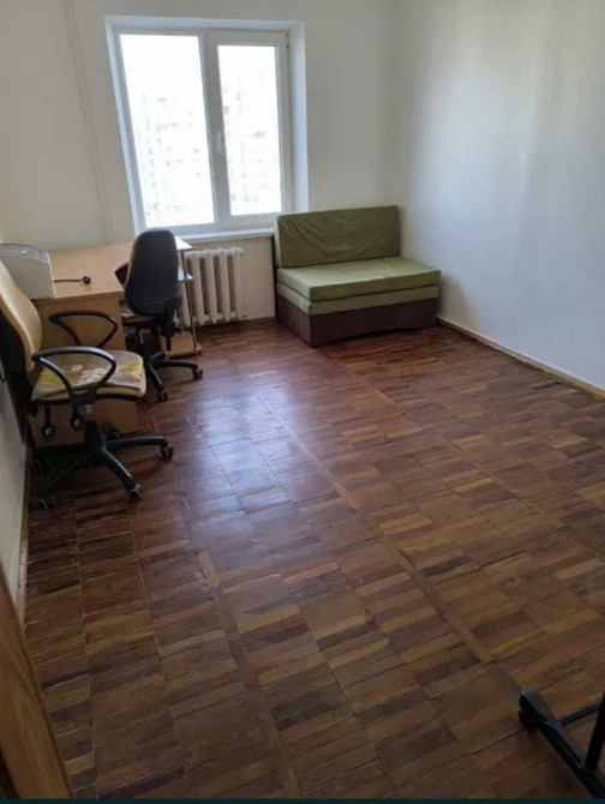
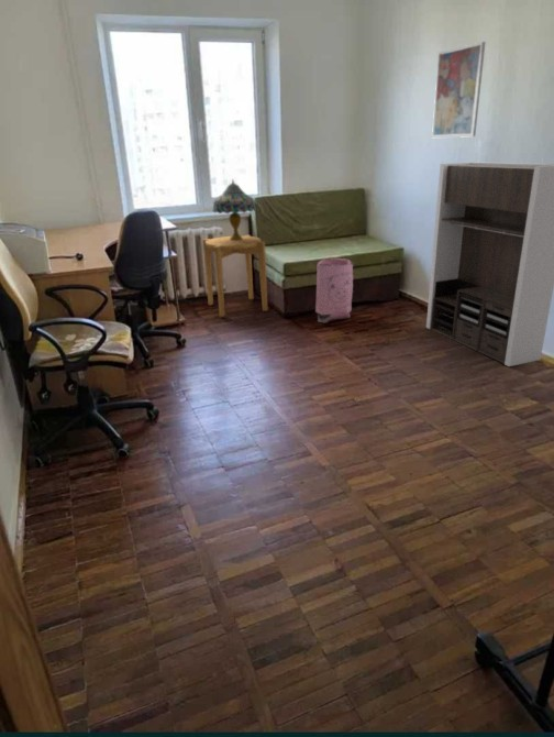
+ bag [314,257,355,324]
+ bookshelf [425,161,554,367]
+ side table [202,234,268,318]
+ table lamp [212,178,257,241]
+ wall art [431,41,487,139]
